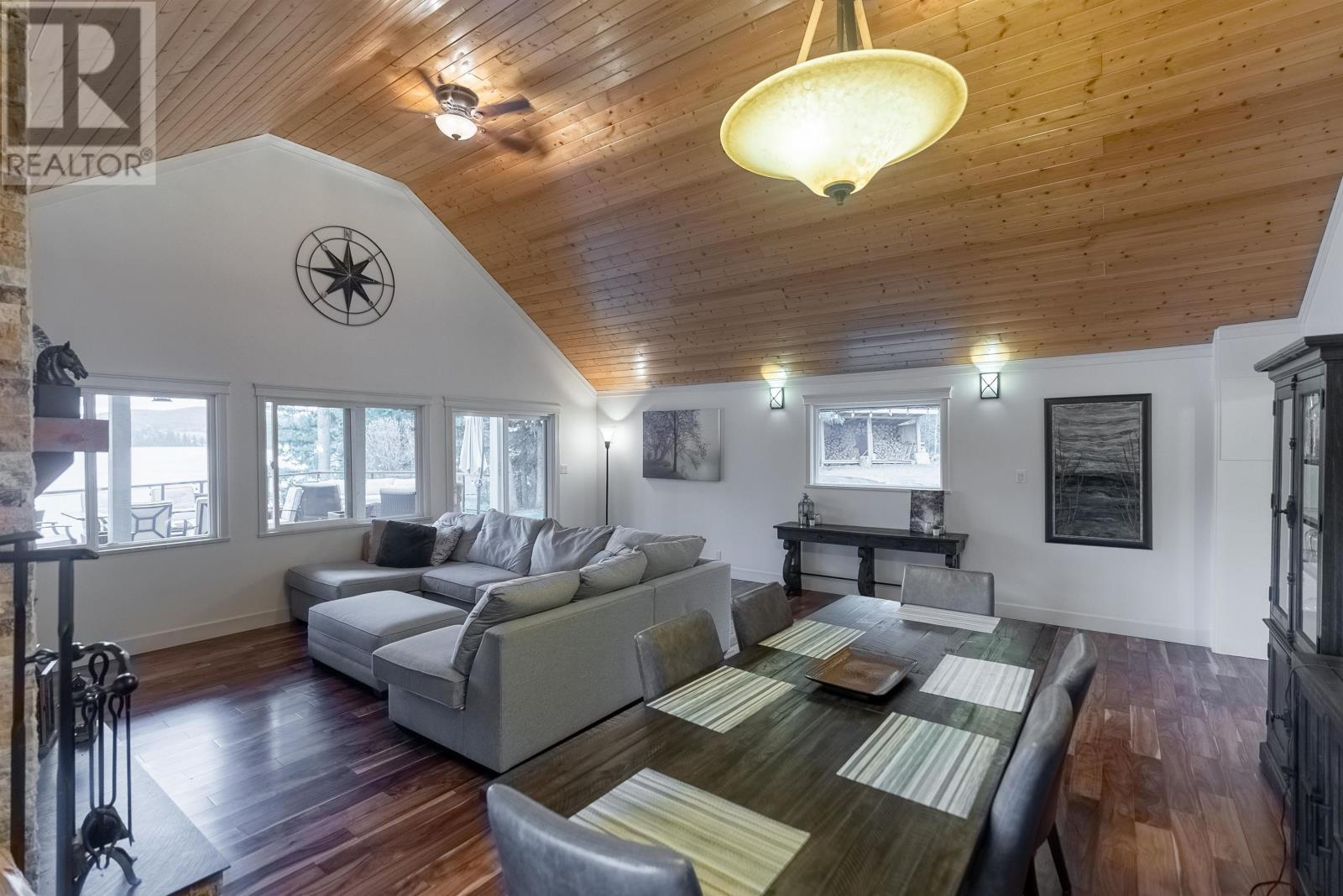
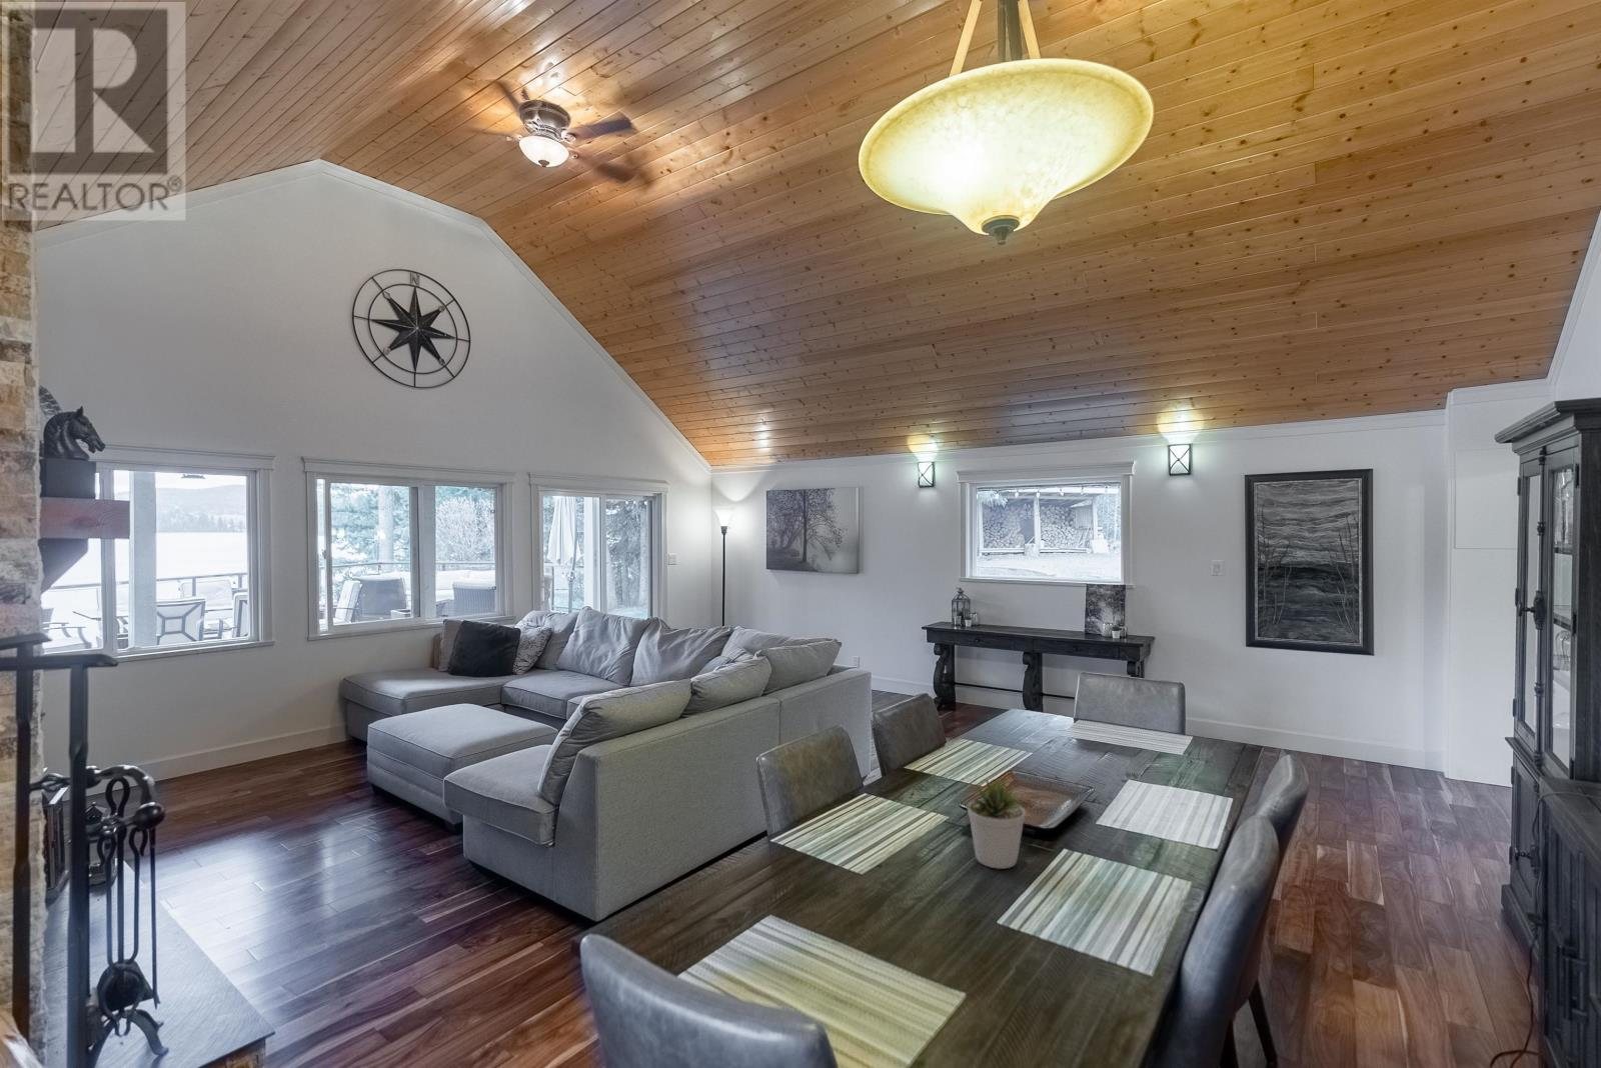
+ potted plant [962,775,1026,870]
